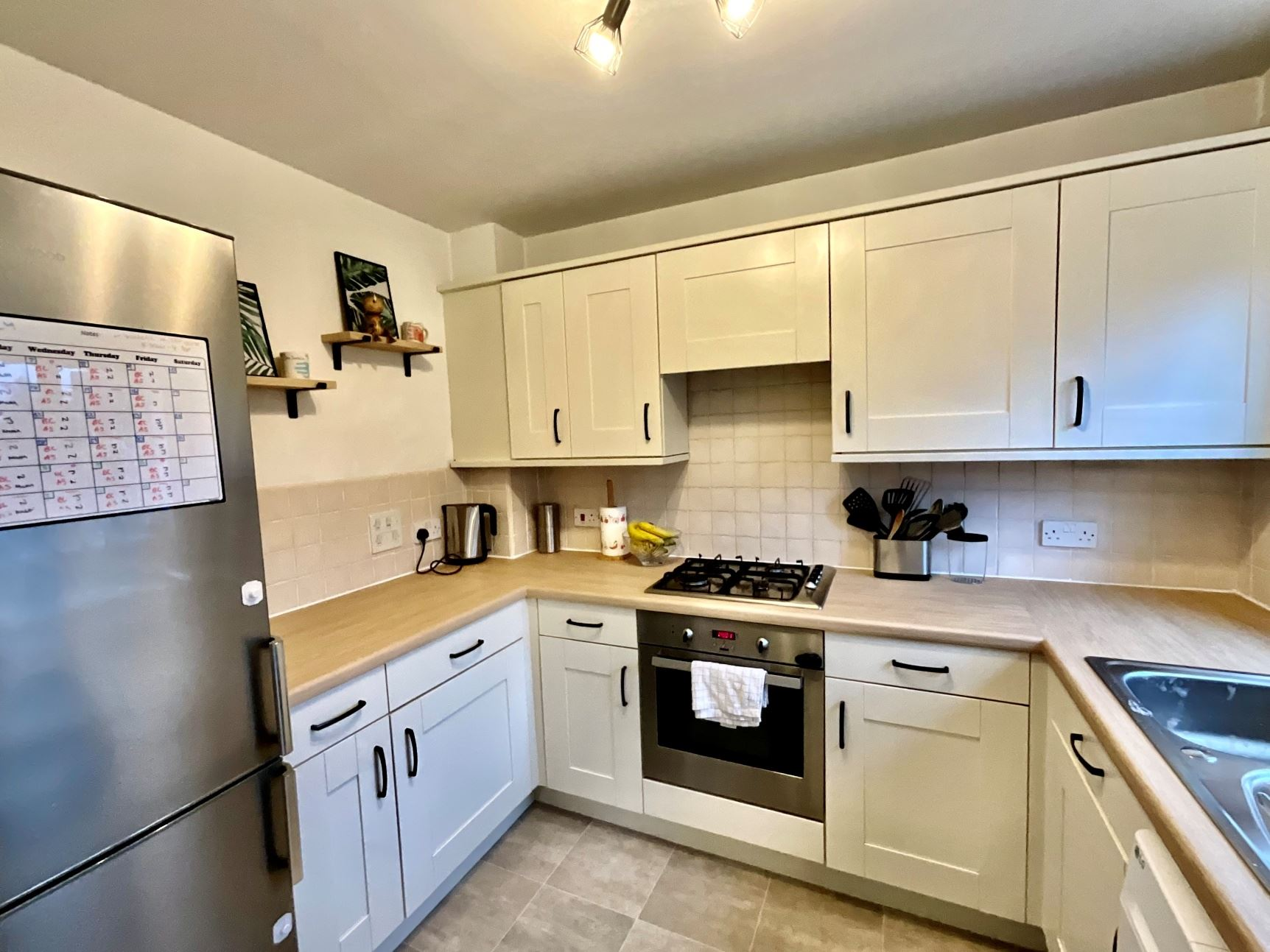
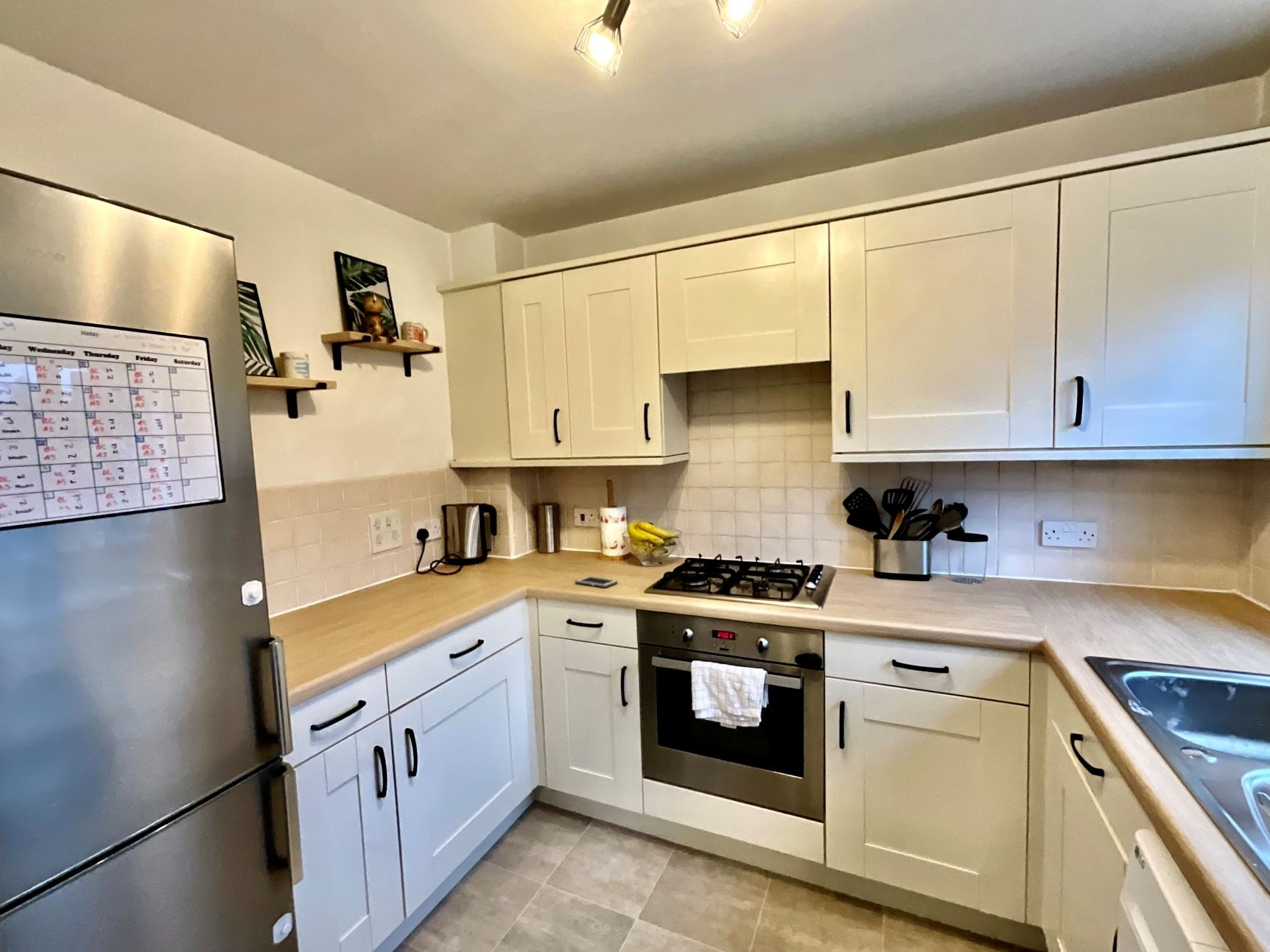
+ cell phone [574,575,618,588]
